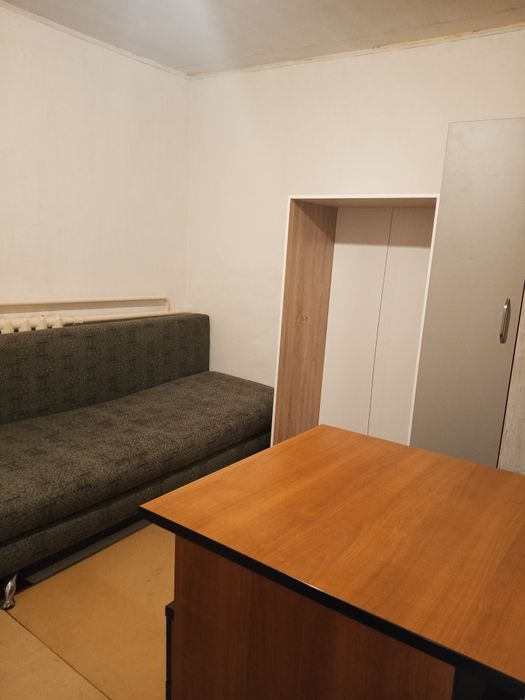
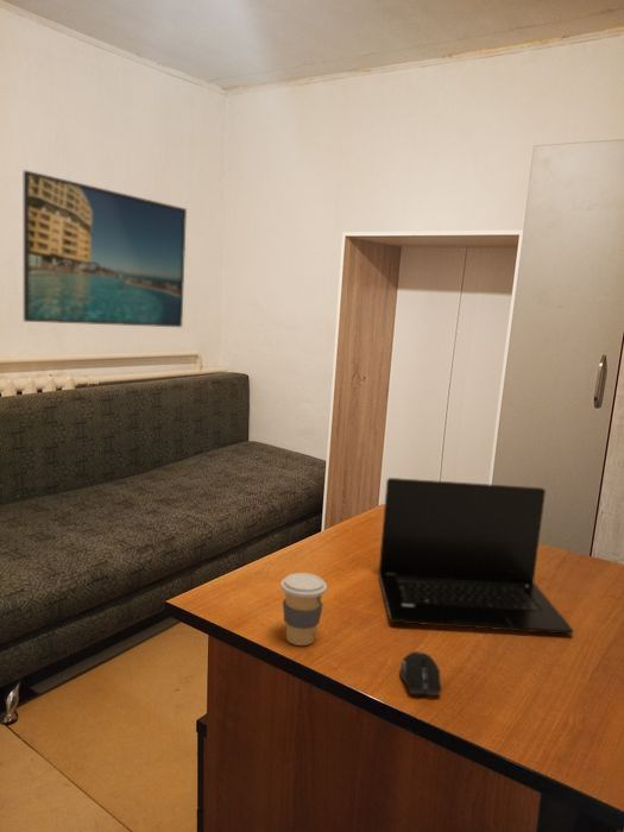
+ coffee cup [279,572,328,647]
+ laptop [378,477,574,636]
+ computer mouse [398,650,442,697]
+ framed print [23,169,188,328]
